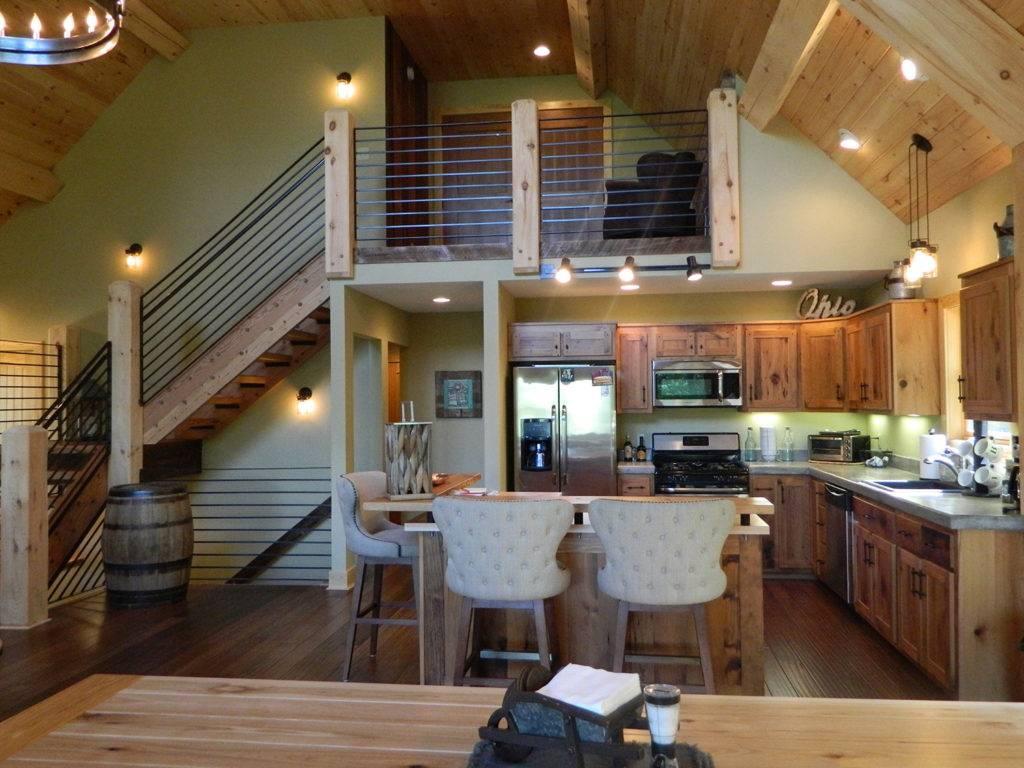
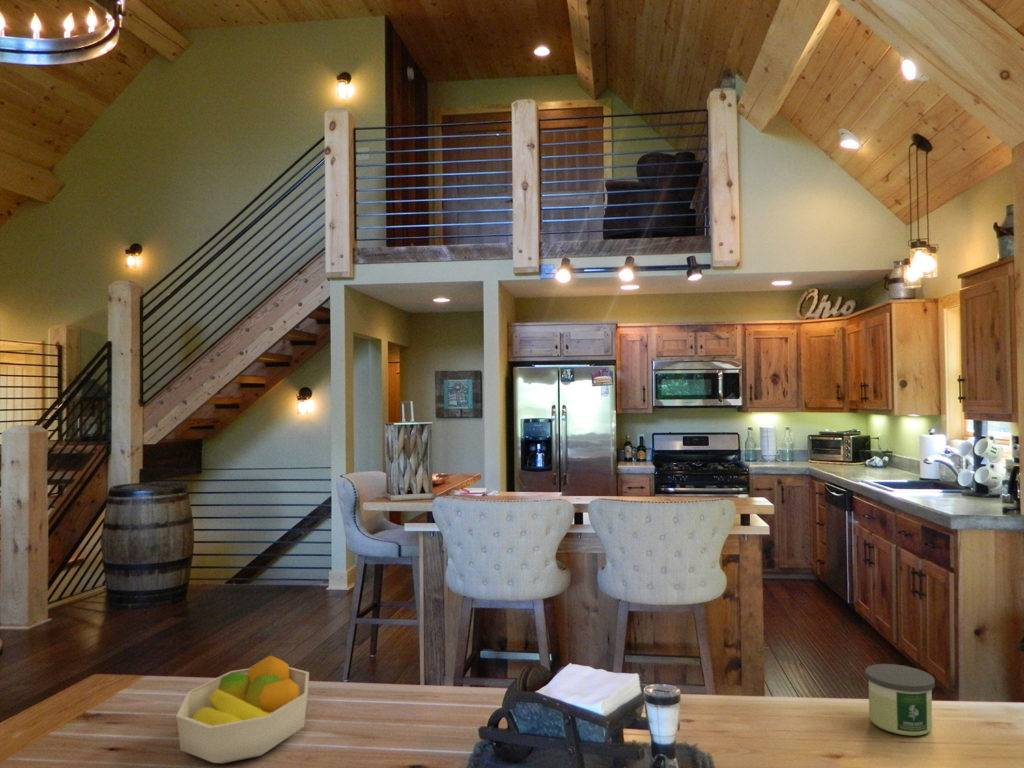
+ fruit bowl [175,654,310,765]
+ candle [864,663,936,737]
